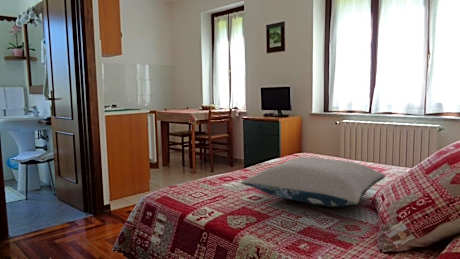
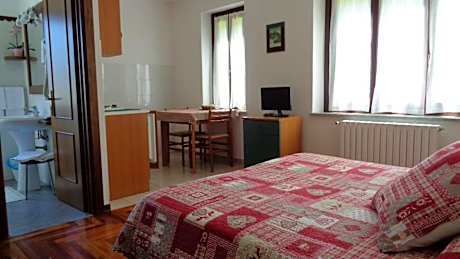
- pillow [241,156,386,207]
